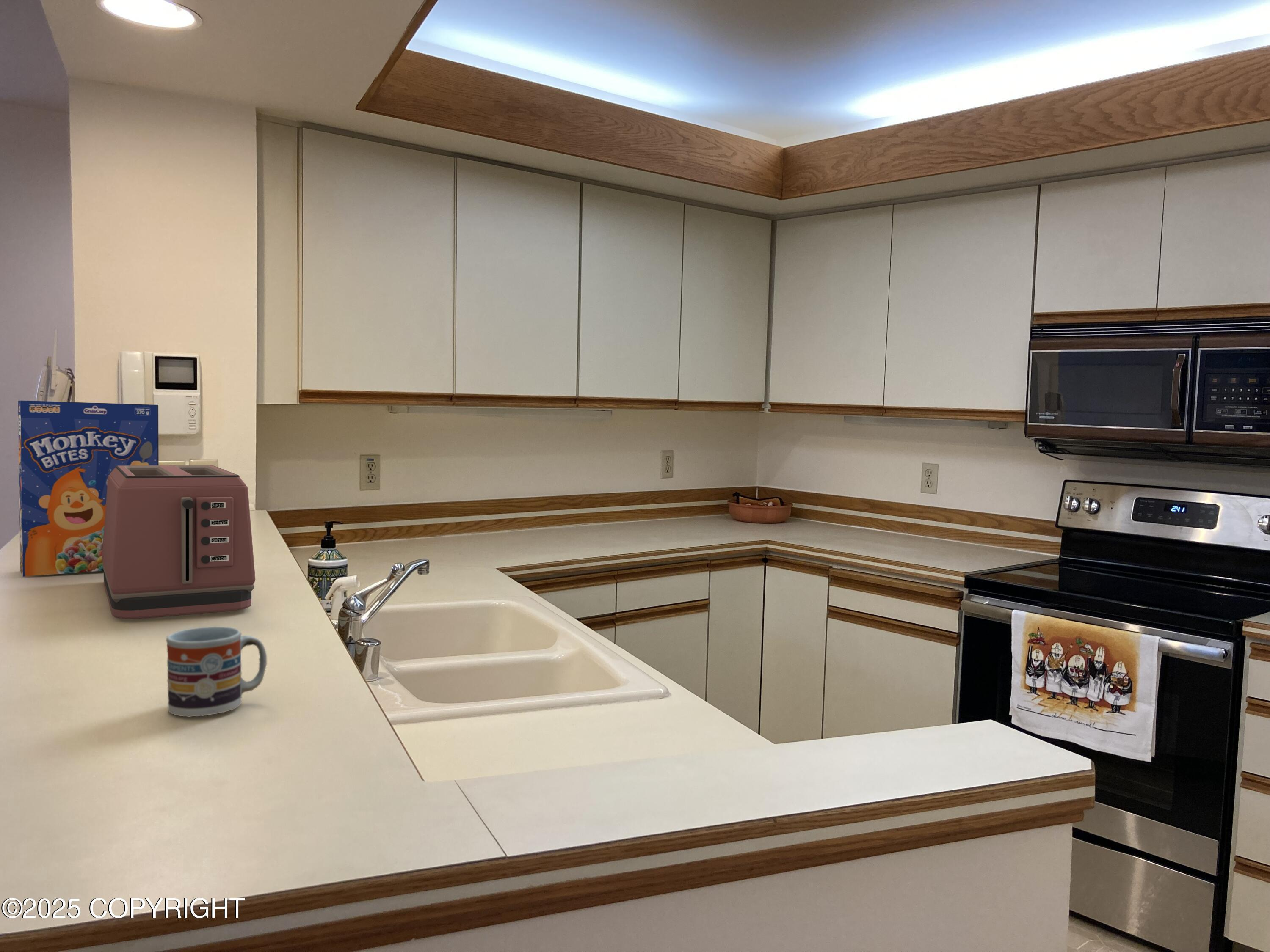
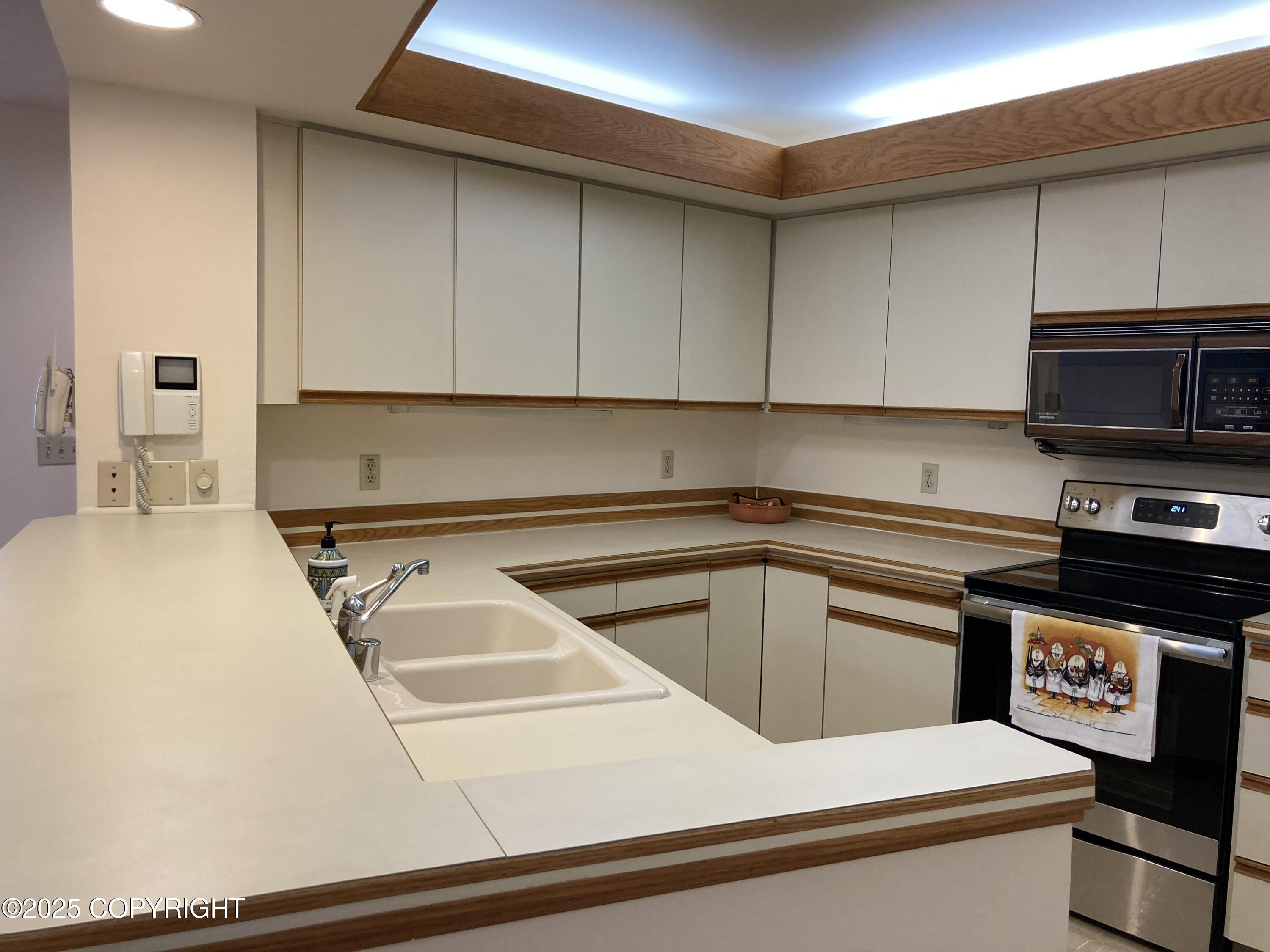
- cup [166,626,267,718]
- cereal box [18,400,159,577]
- toaster [102,465,256,619]
